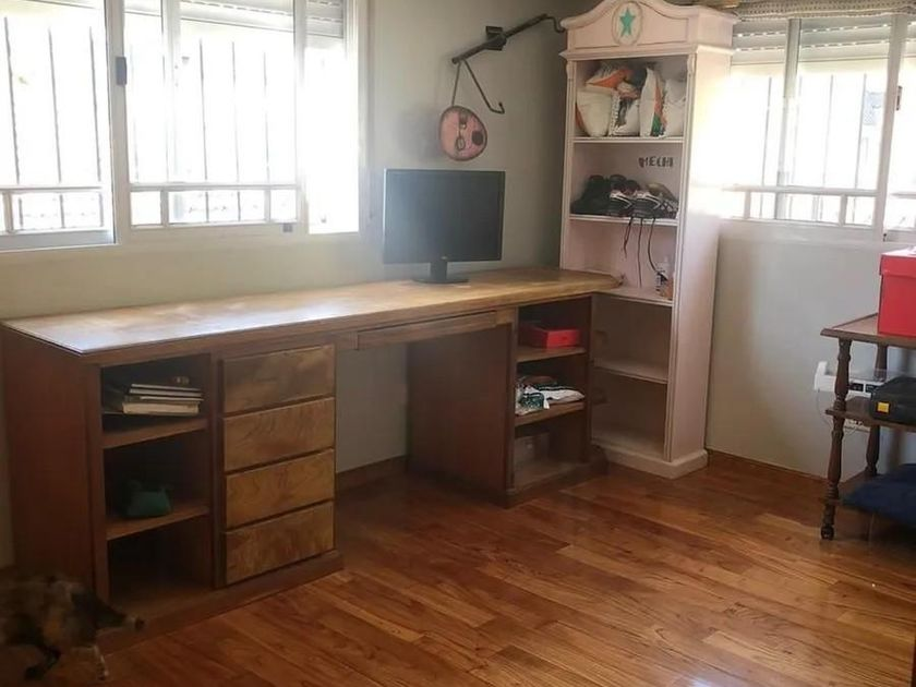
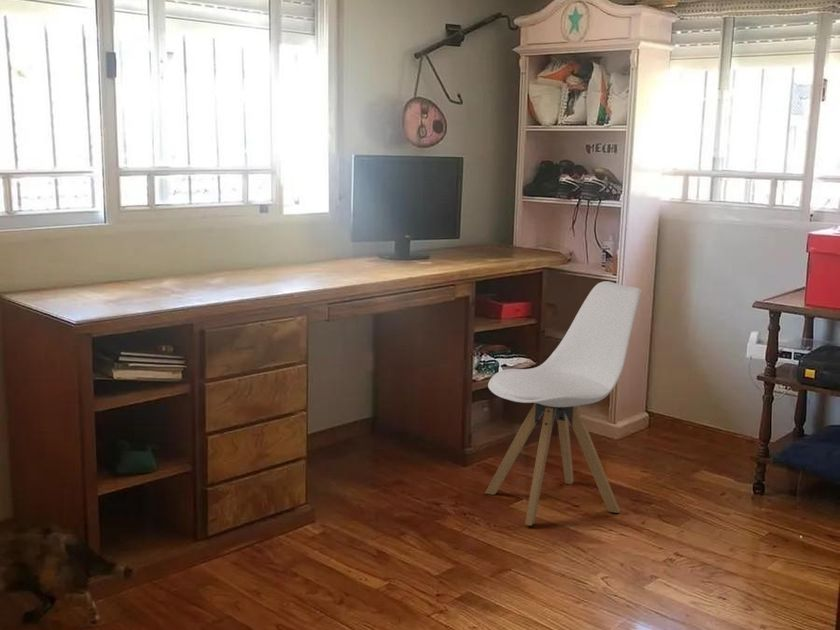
+ bar stool [484,280,642,527]
